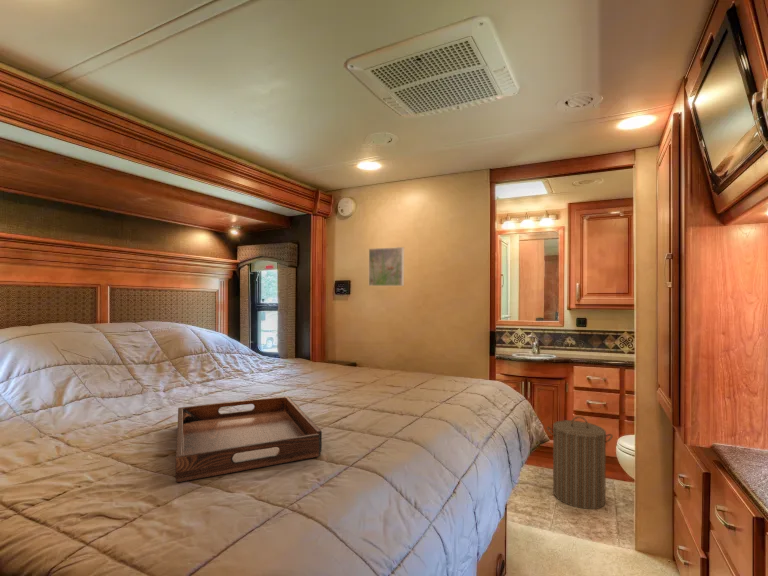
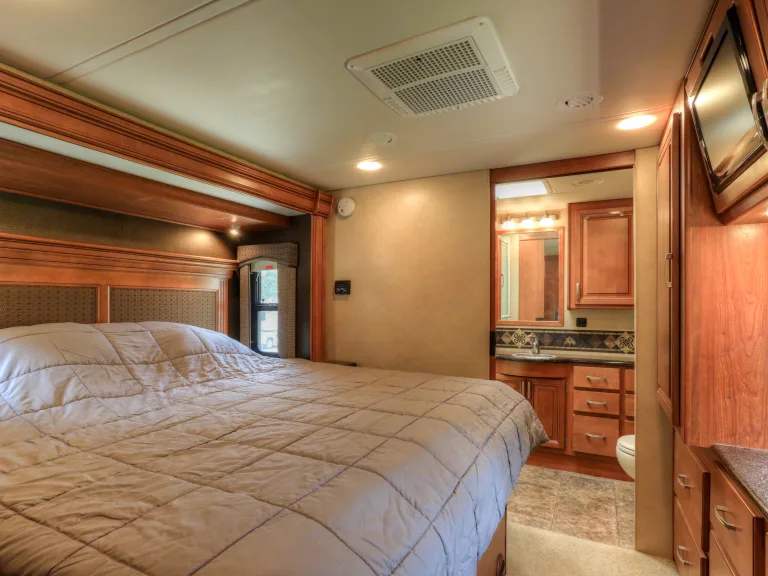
- laundry hamper [546,416,614,510]
- serving tray [175,395,323,483]
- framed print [368,246,405,287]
